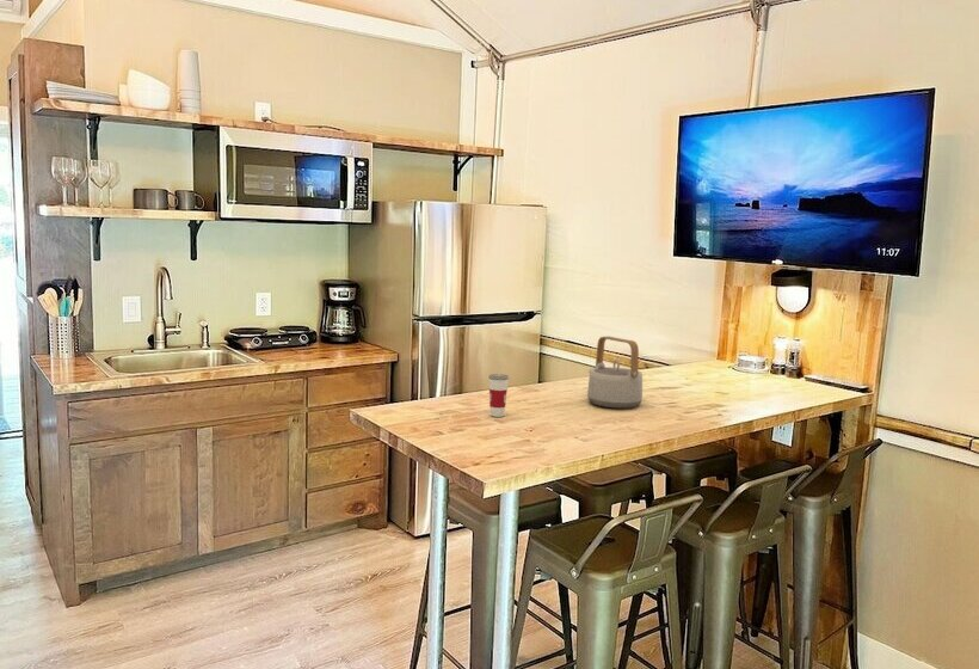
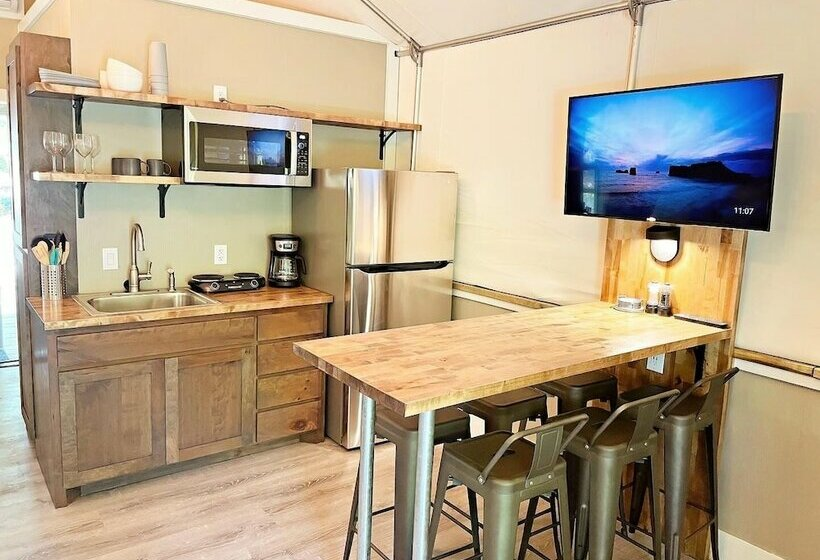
- teapot [586,336,644,410]
- cup [488,362,510,418]
